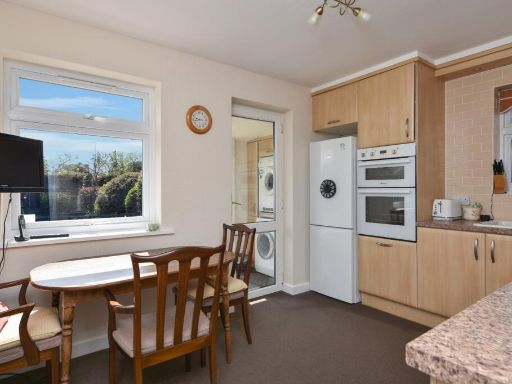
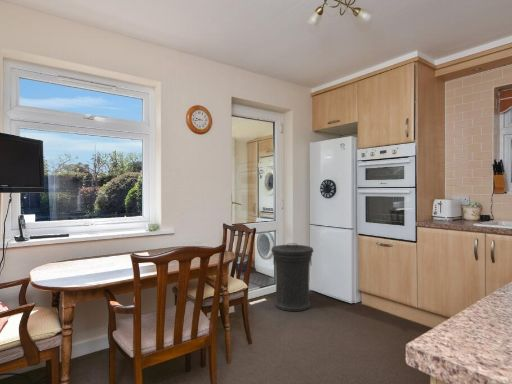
+ trash can [270,242,315,312]
